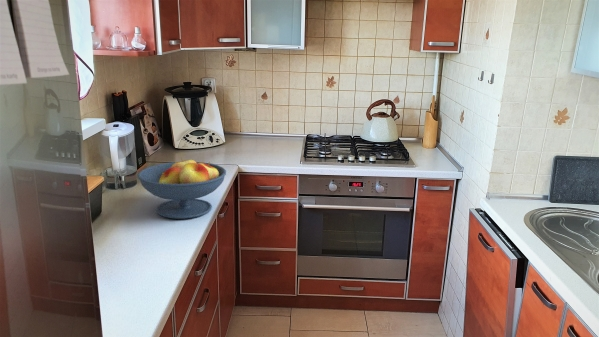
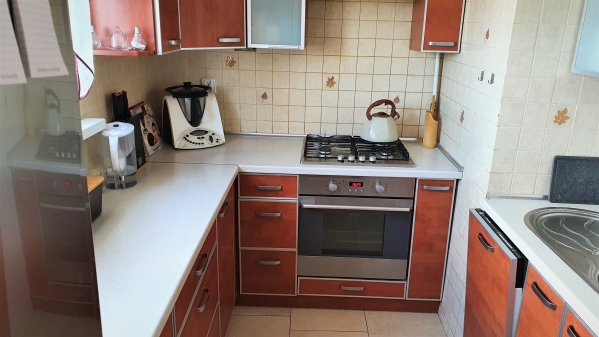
- fruit bowl [137,157,227,220]
